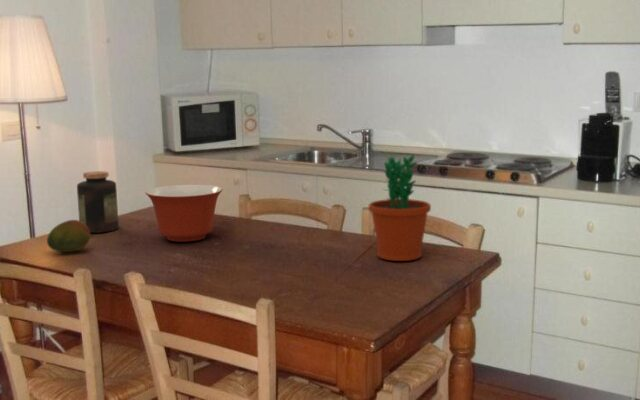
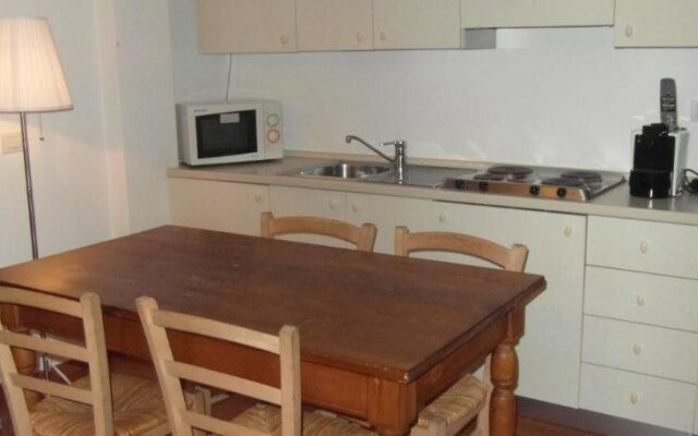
- mixing bowl [145,184,224,243]
- fruit [46,219,92,253]
- flower pot [368,154,432,262]
- jar [76,170,120,234]
